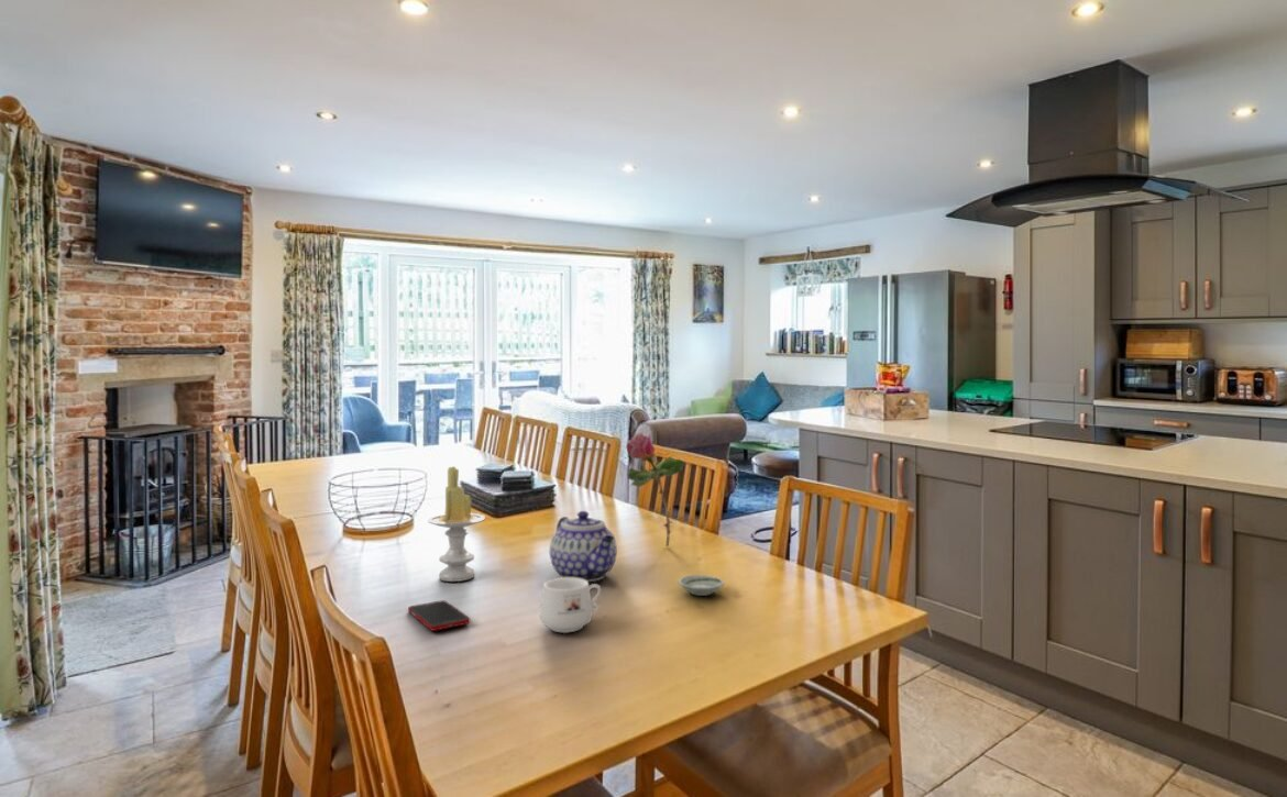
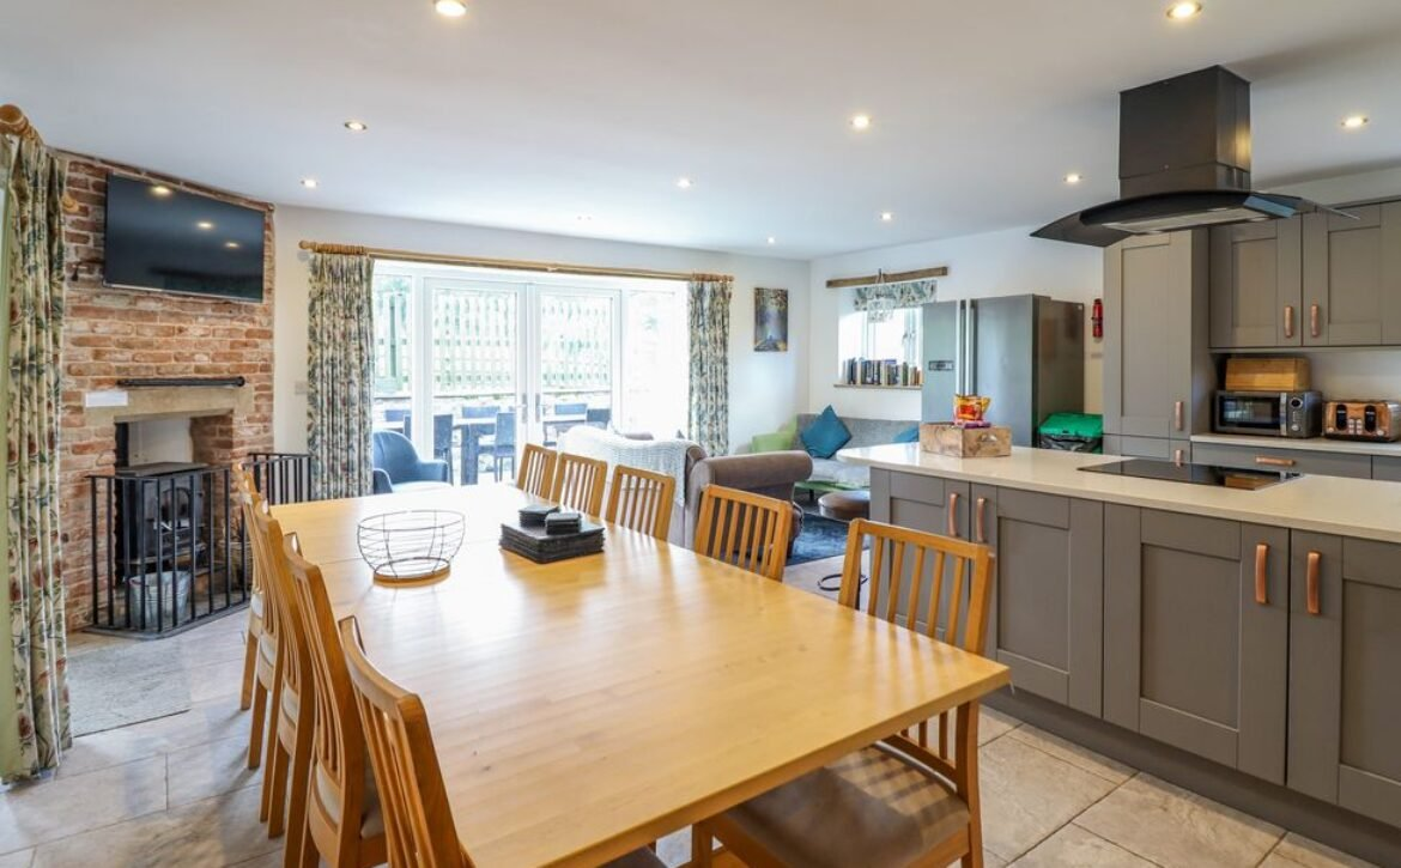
- cell phone [407,599,471,632]
- mug [539,577,602,634]
- flower [625,431,685,547]
- saucer [678,574,725,597]
- candle [427,465,485,583]
- teapot [549,510,618,583]
